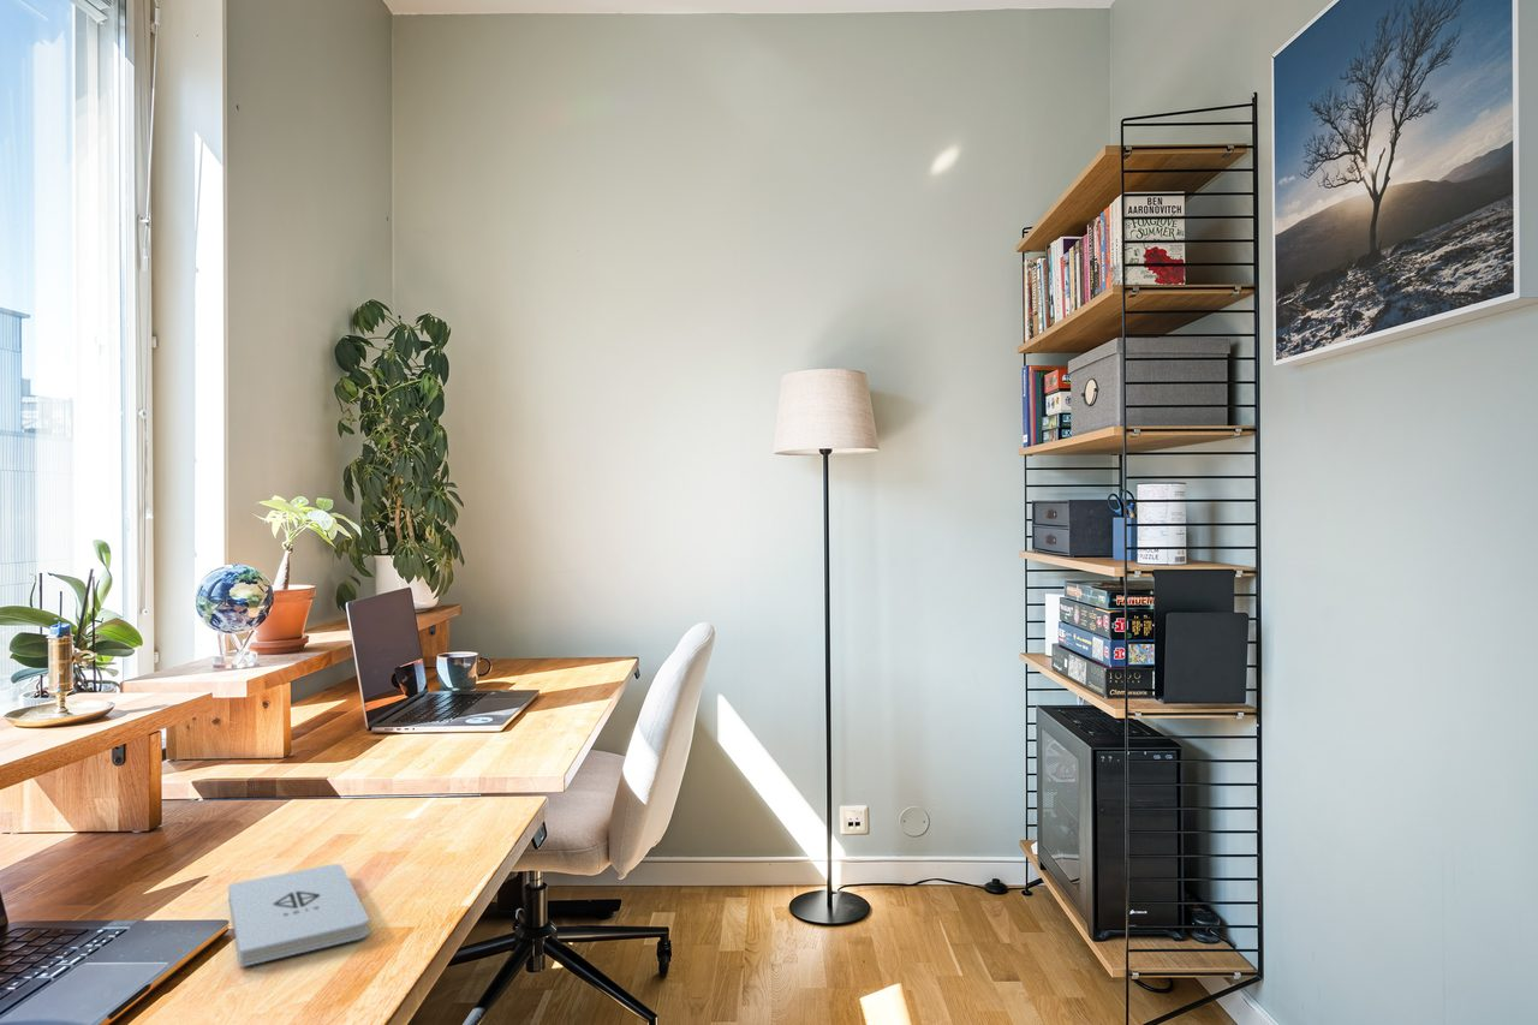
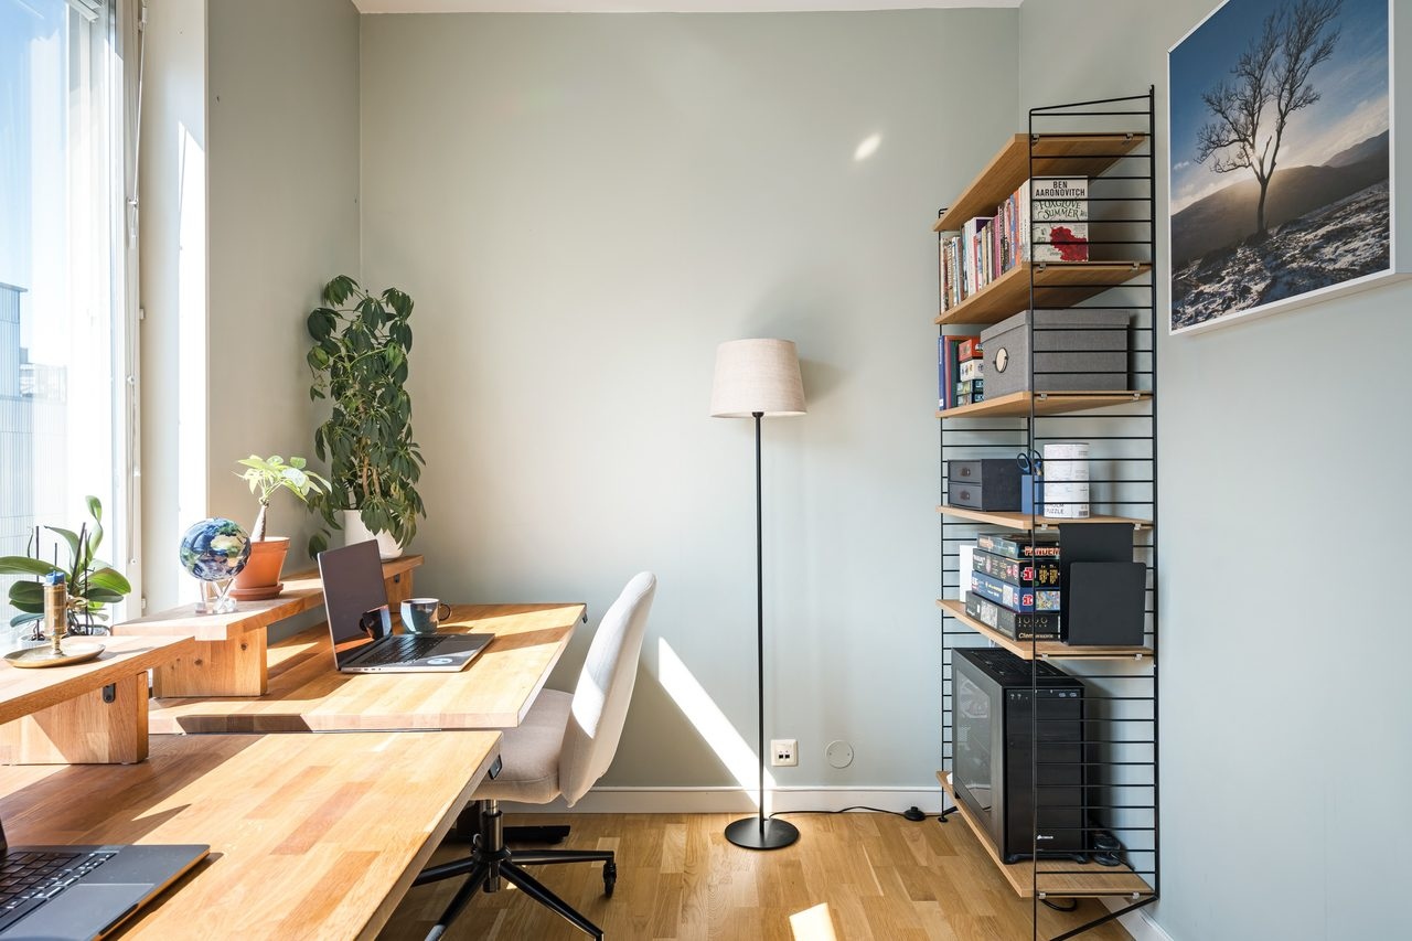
- notepad [227,863,370,969]
